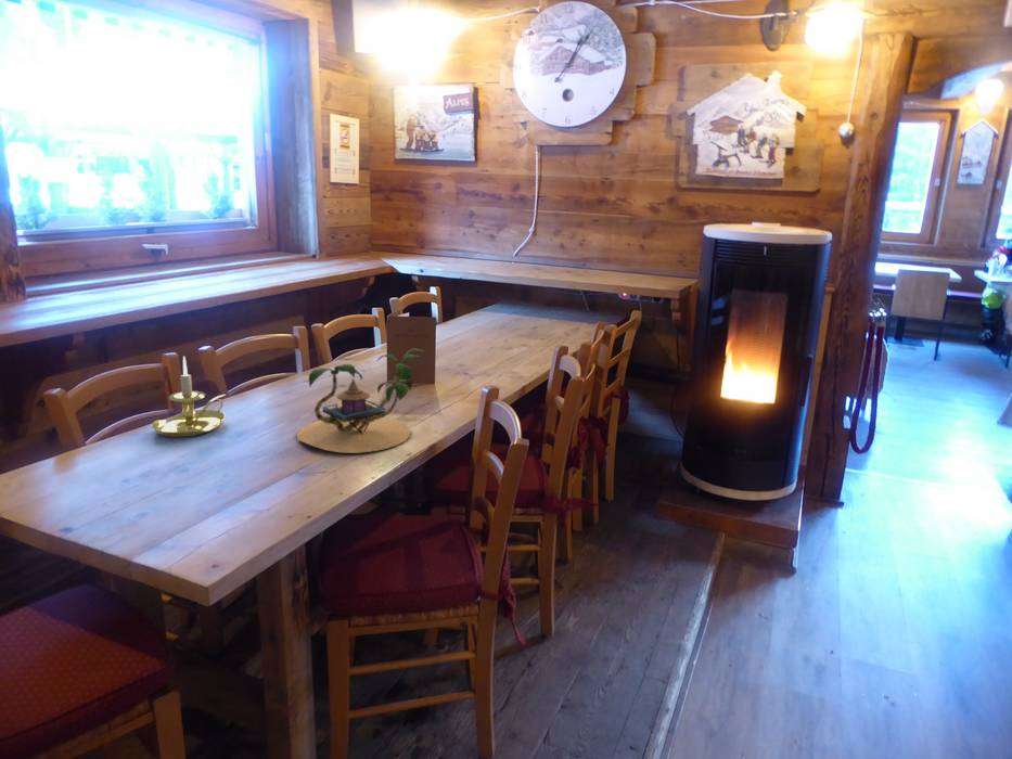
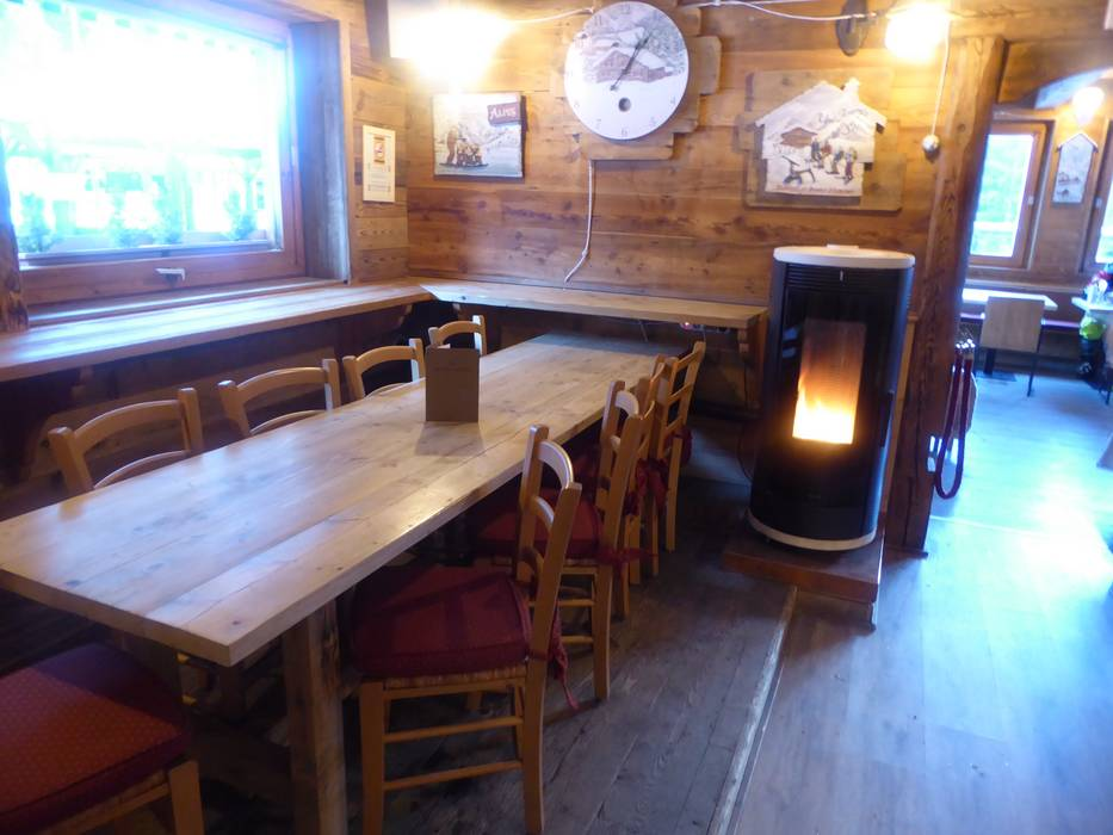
- candle holder [150,355,228,438]
- plant [295,347,426,454]
